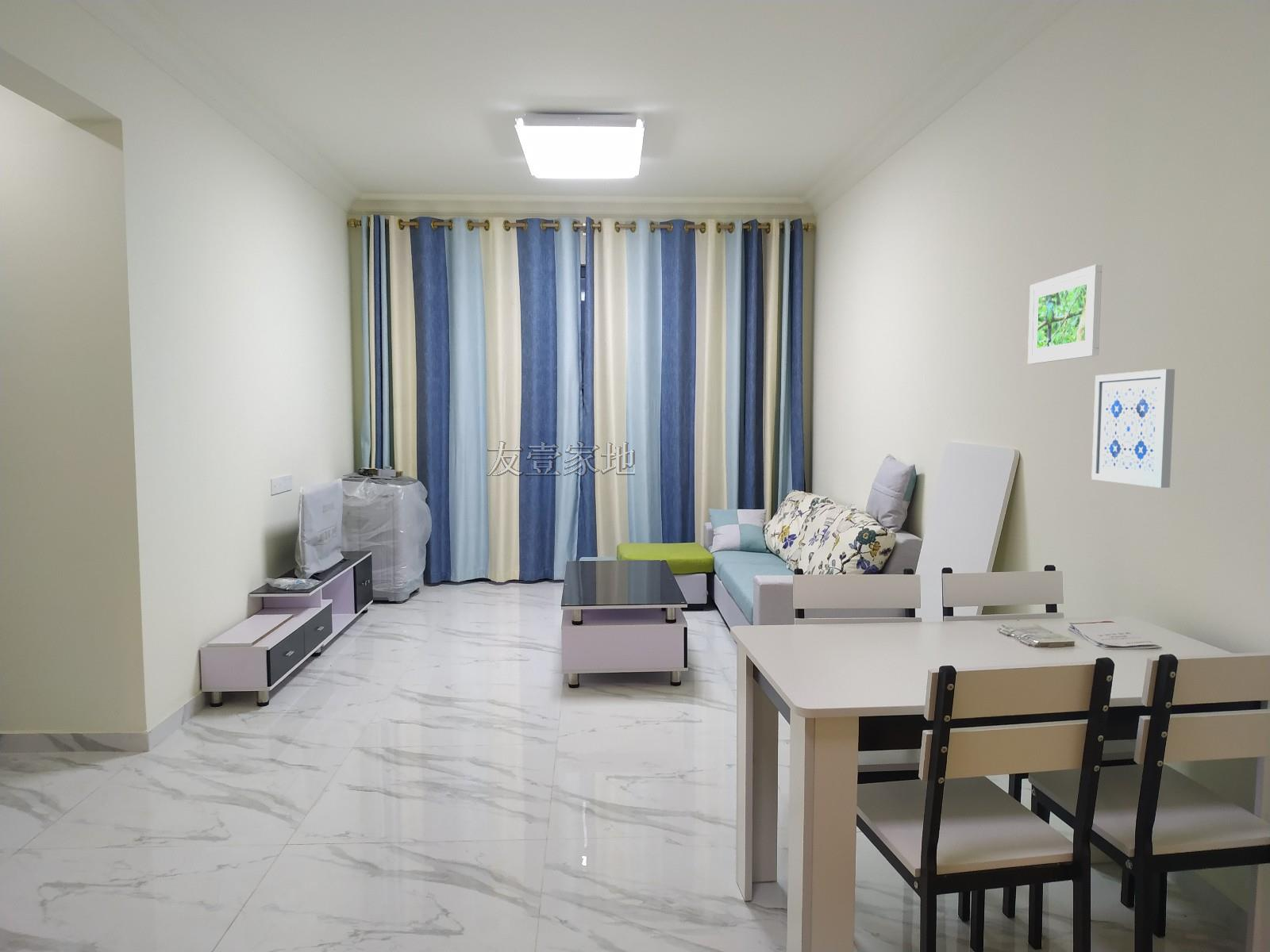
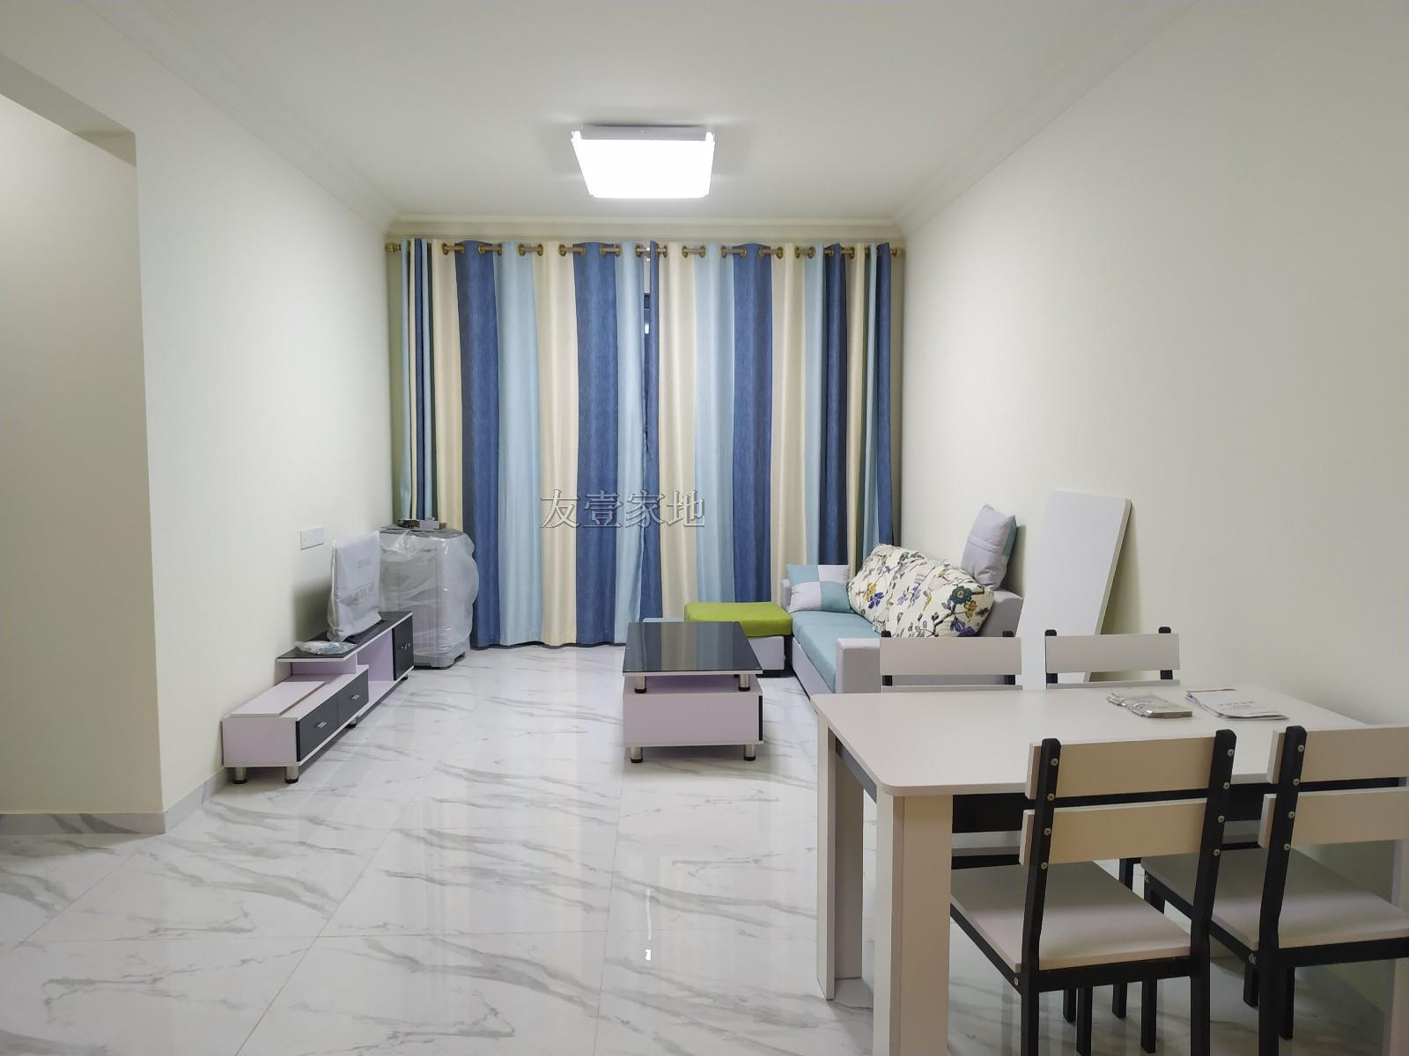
- wall art [1091,368,1176,489]
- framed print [1027,264,1103,365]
